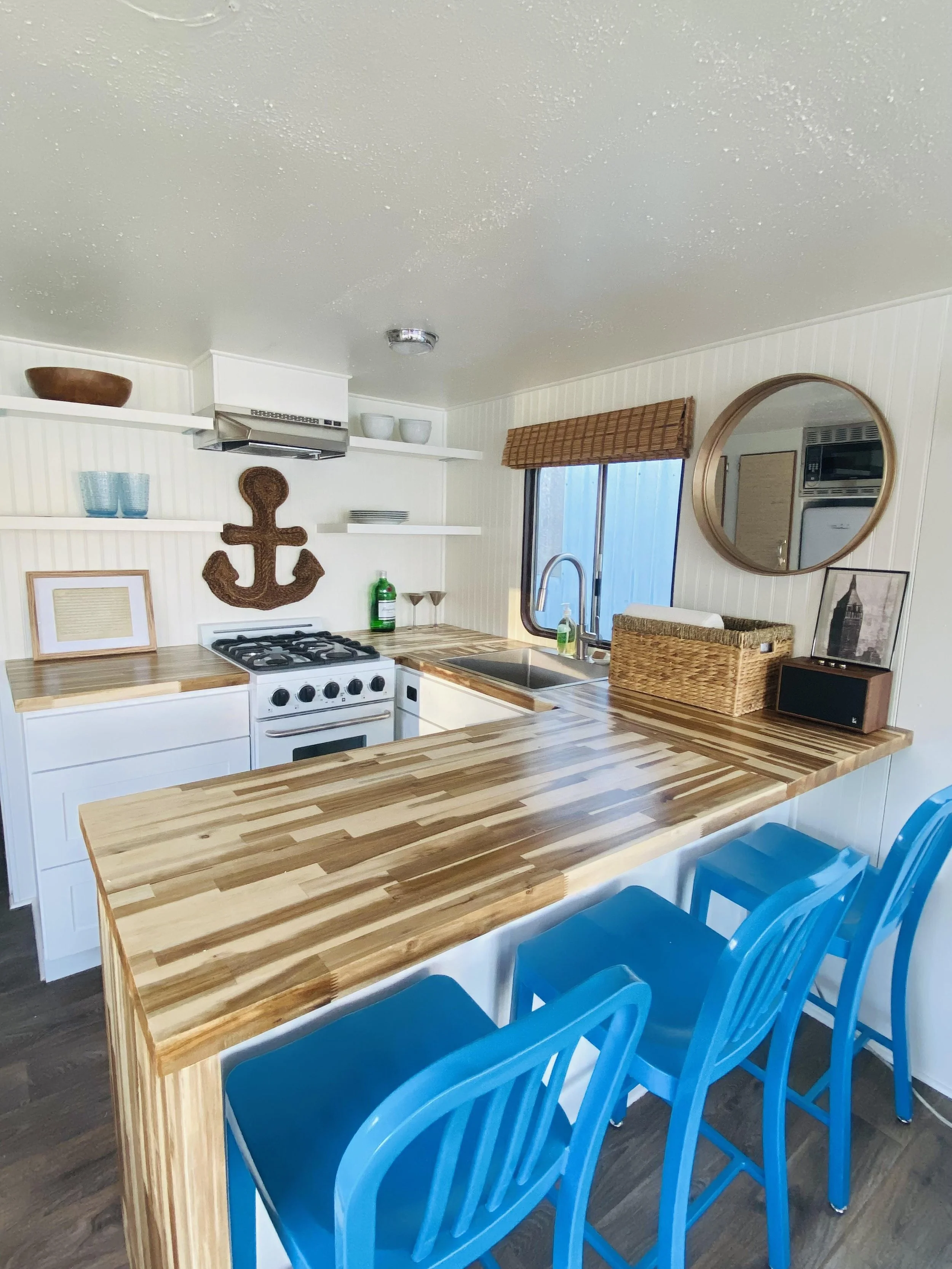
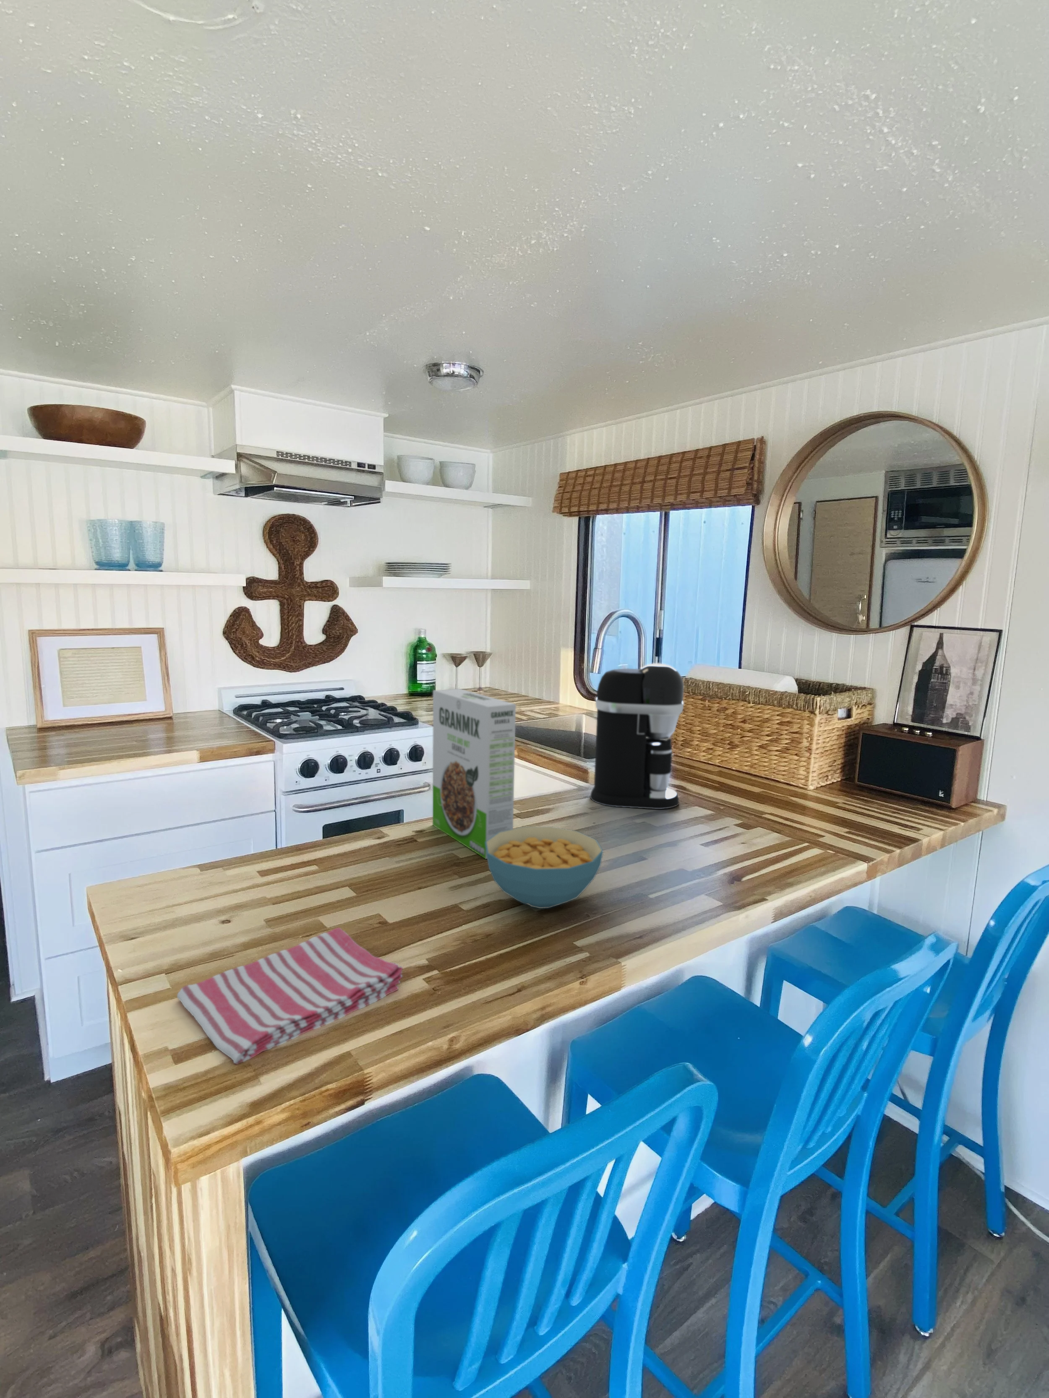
+ coffee maker [590,663,684,810]
+ cereal bowl [485,826,604,909]
+ cereal box [432,687,516,859]
+ dish towel [176,926,403,1065]
